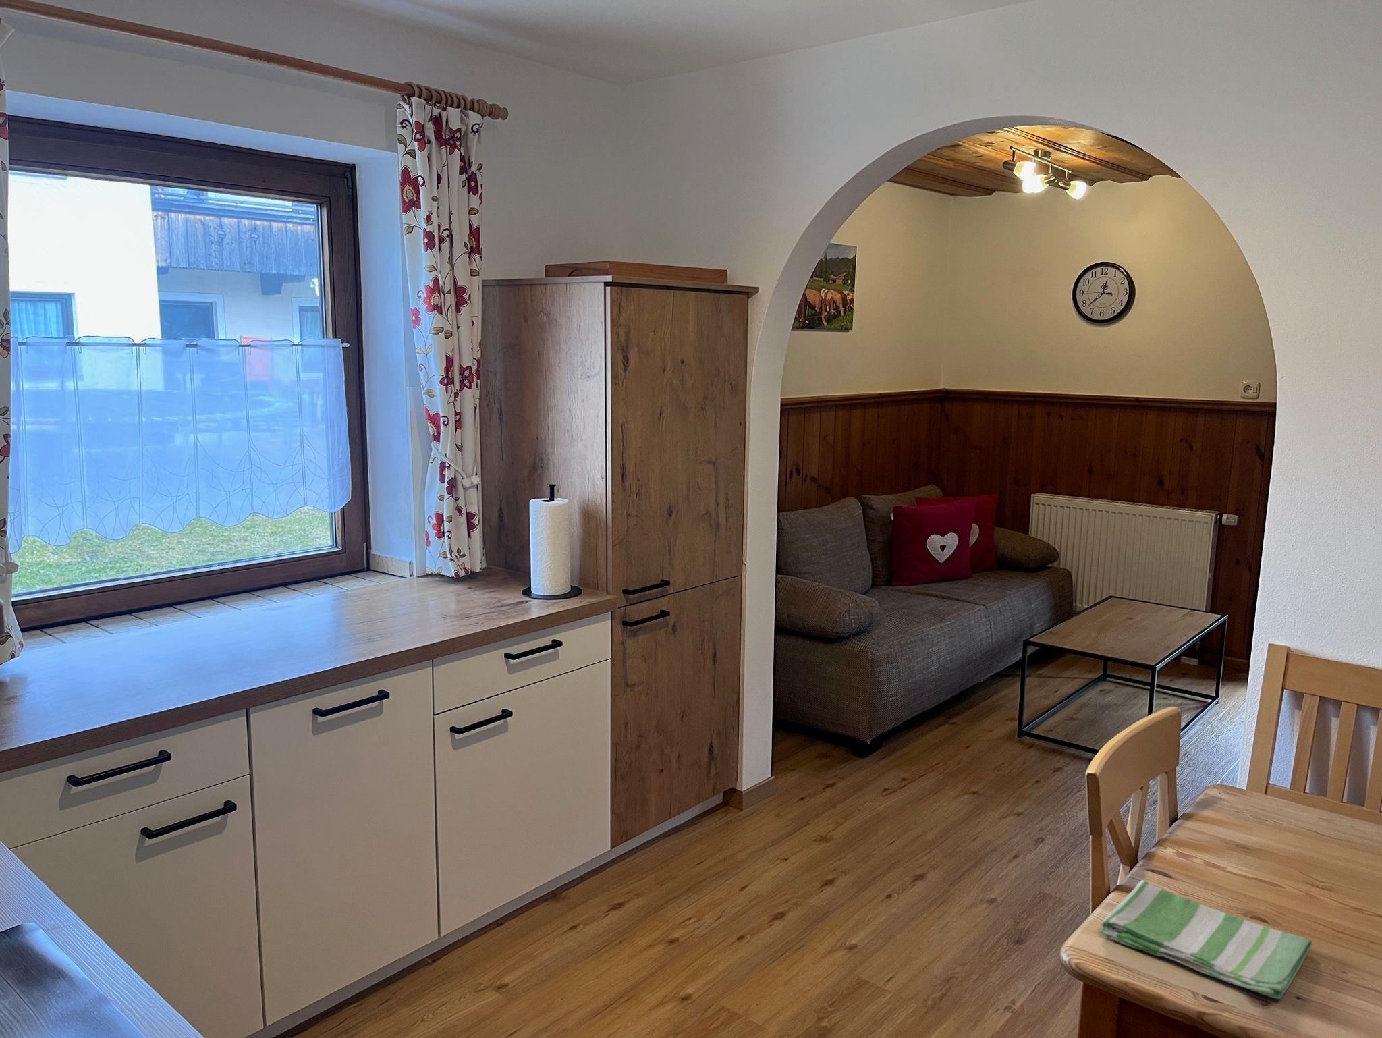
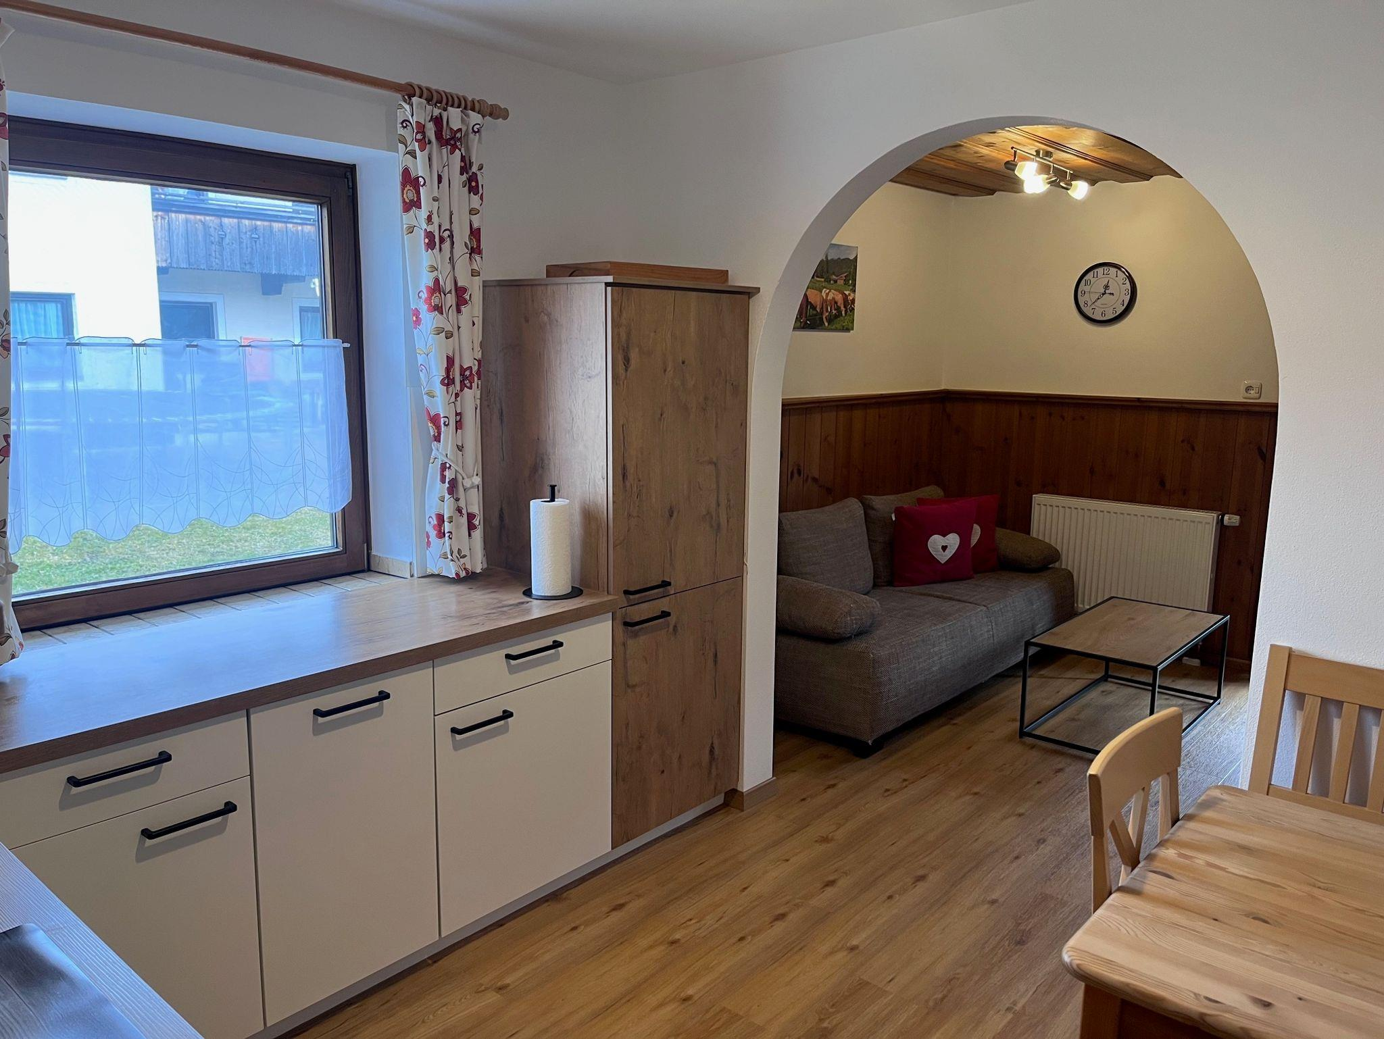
- dish towel [1100,880,1312,1000]
